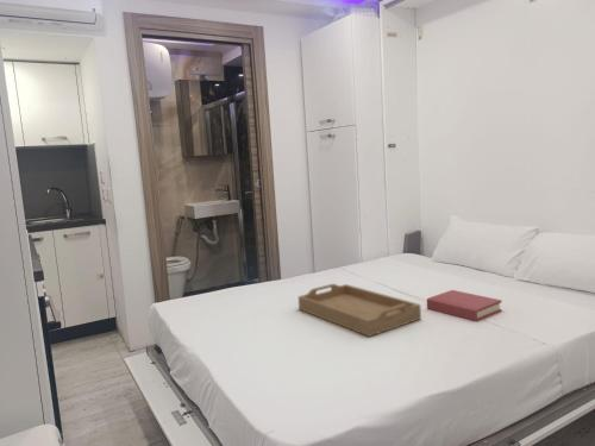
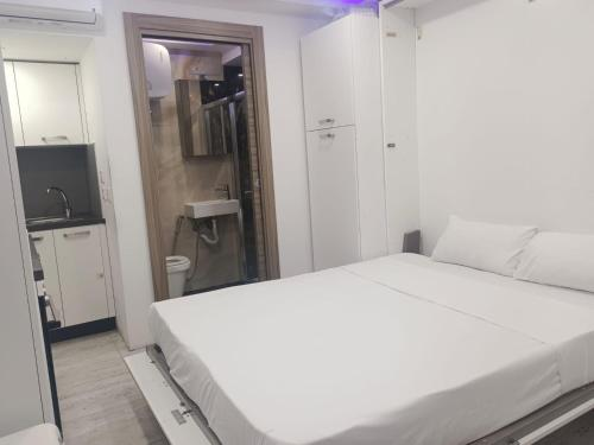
- serving tray [298,283,422,338]
- hardback book [426,289,503,322]
